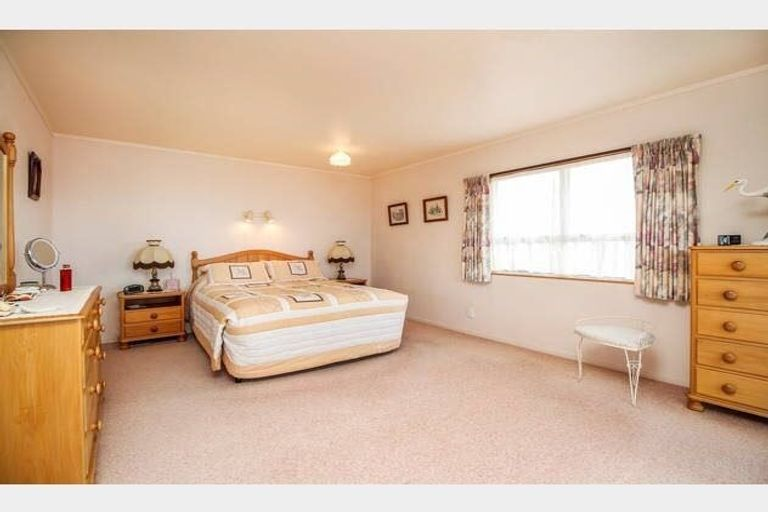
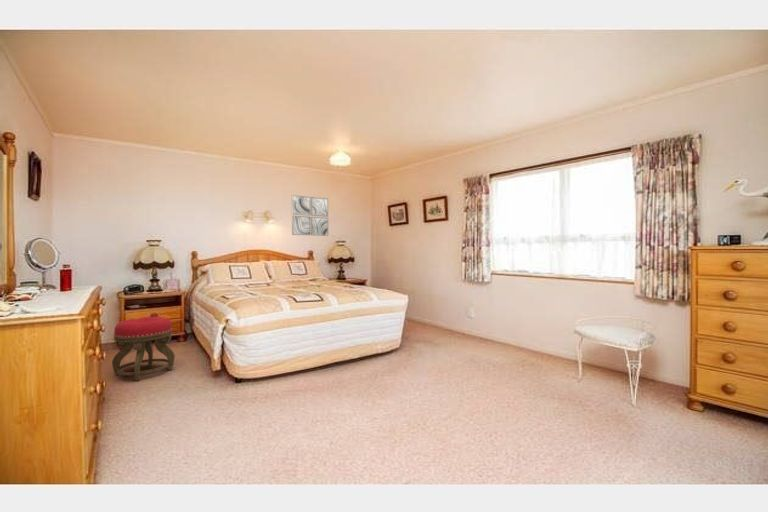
+ stool [111,316,176,381]
+ wall art [291,194,329,237]
